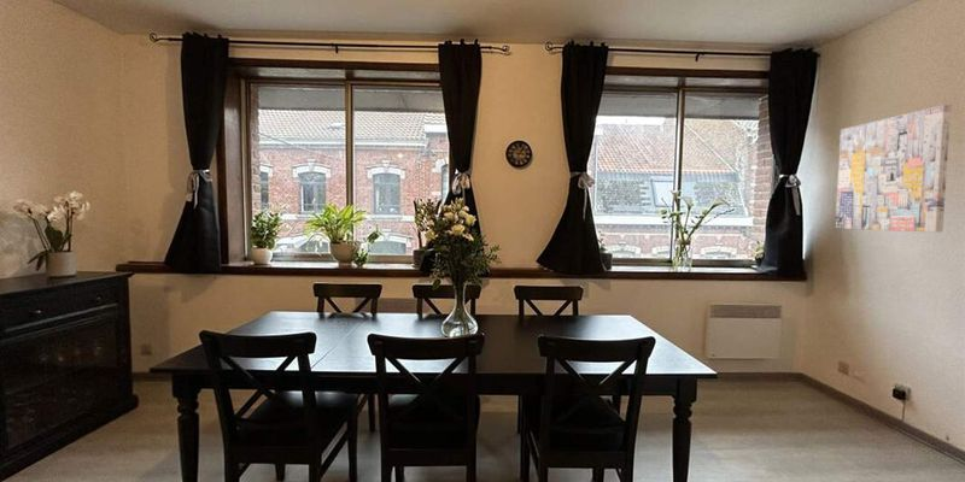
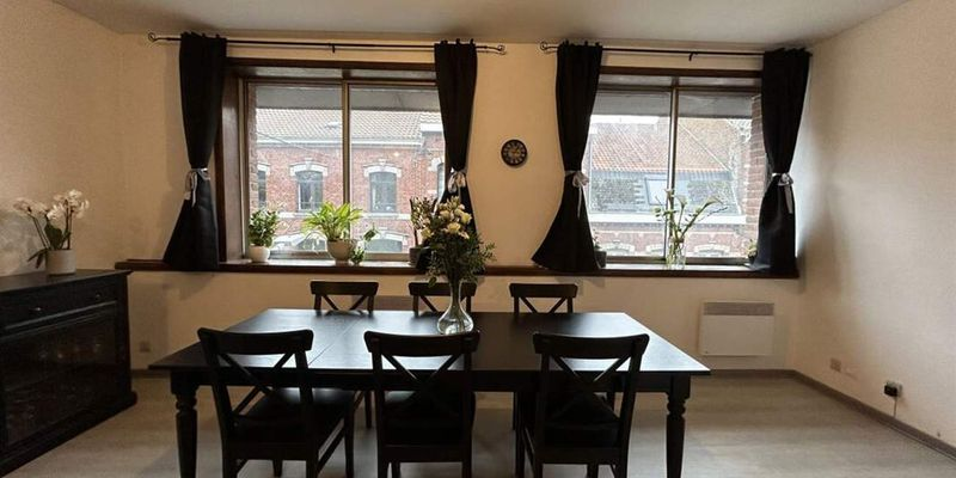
- wall art [835,104,952,233]
